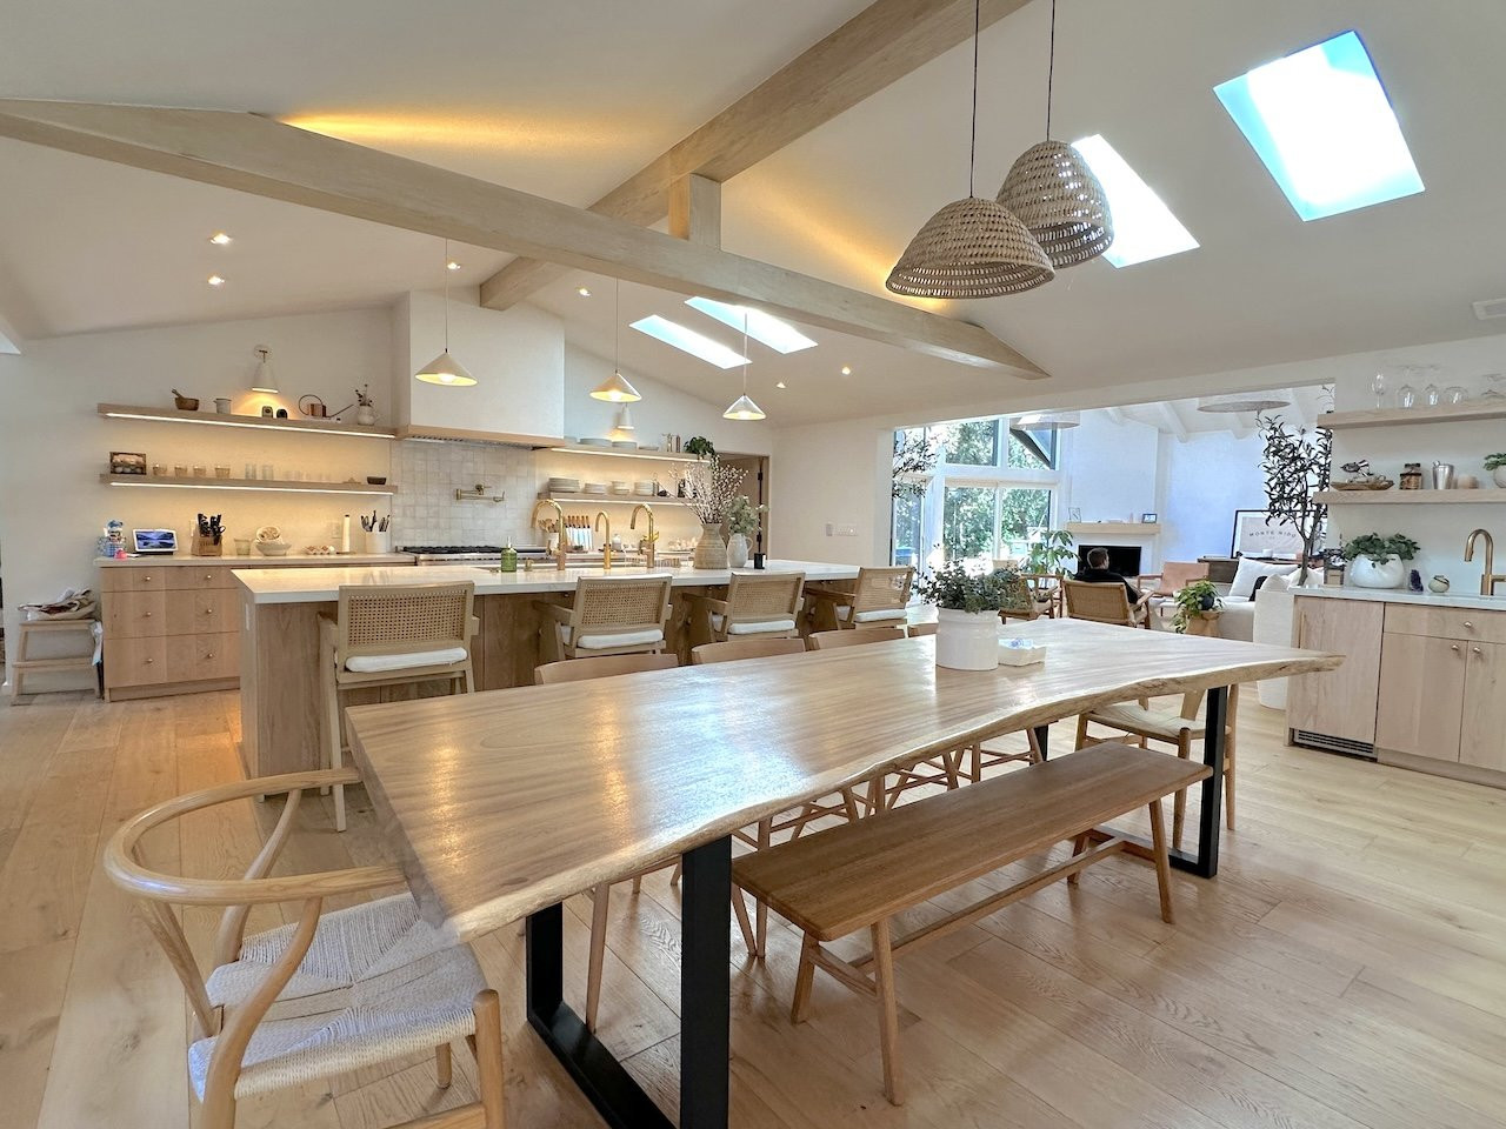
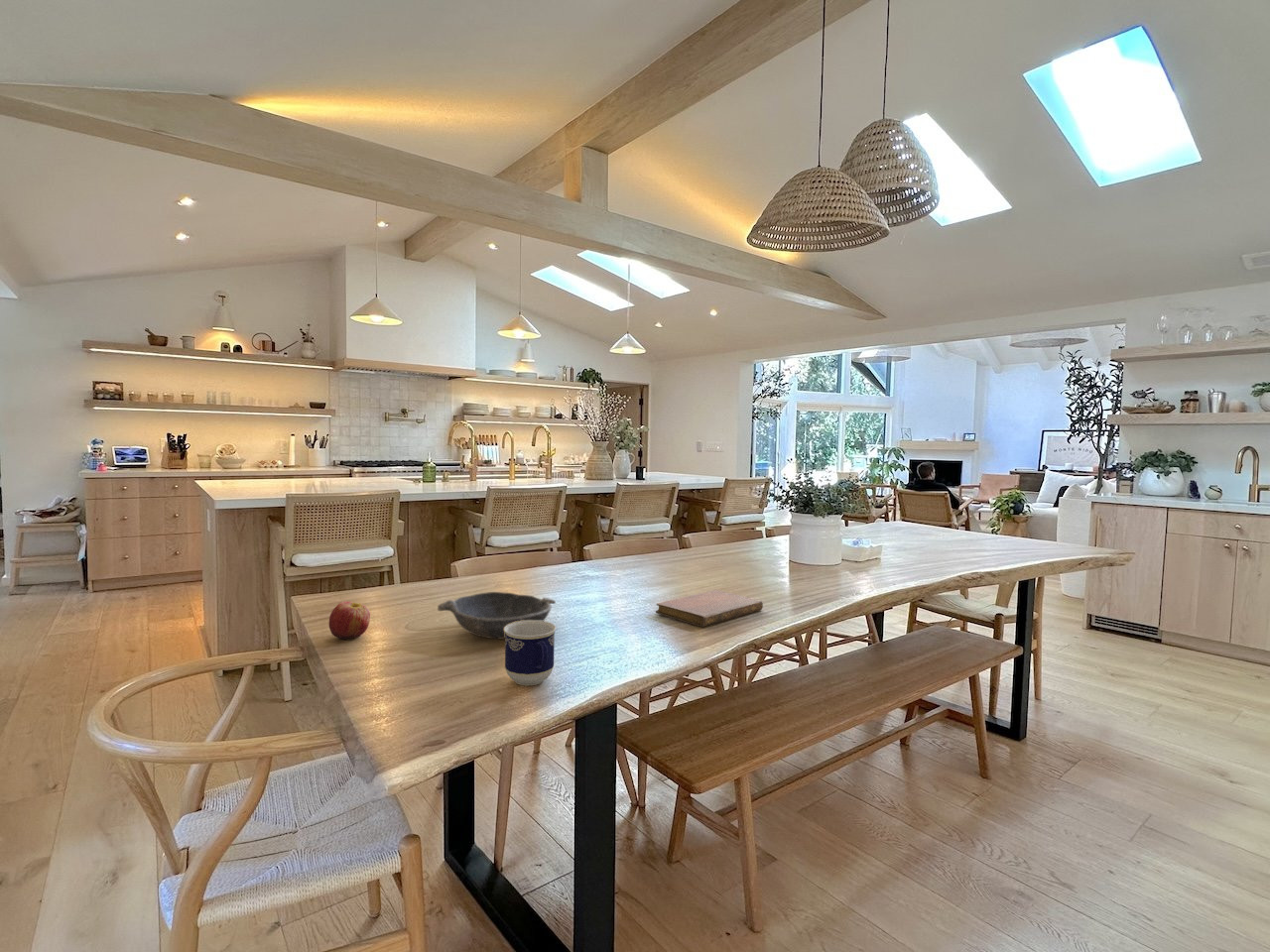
+ cup [504,621,557,686]
+ notebook [655,589,764,628]
+ bowl [437,591,557,640]
+ apple [328,601,371,641]
